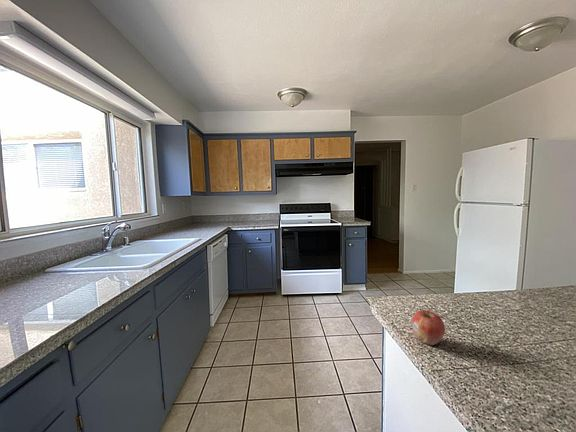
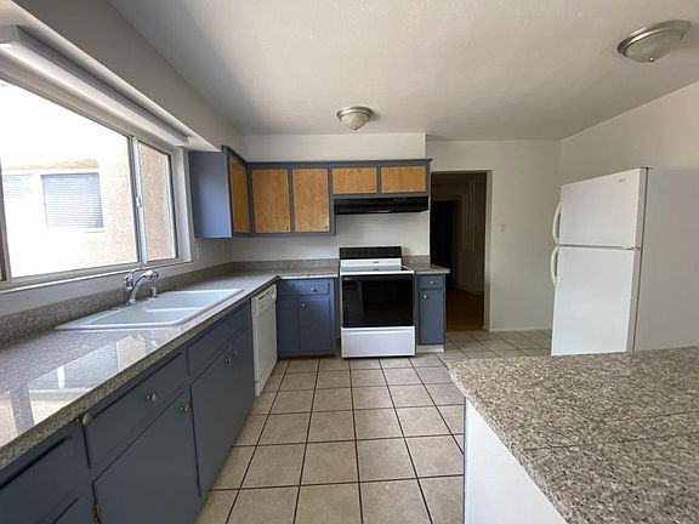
- fruit [411,309,446,346]
